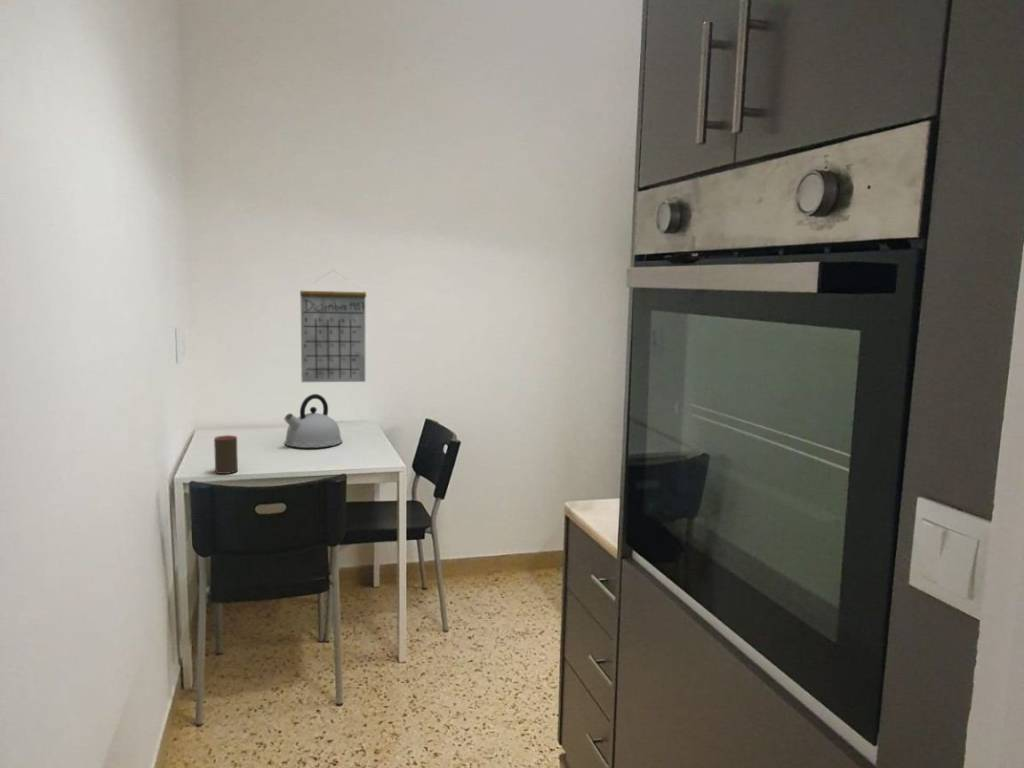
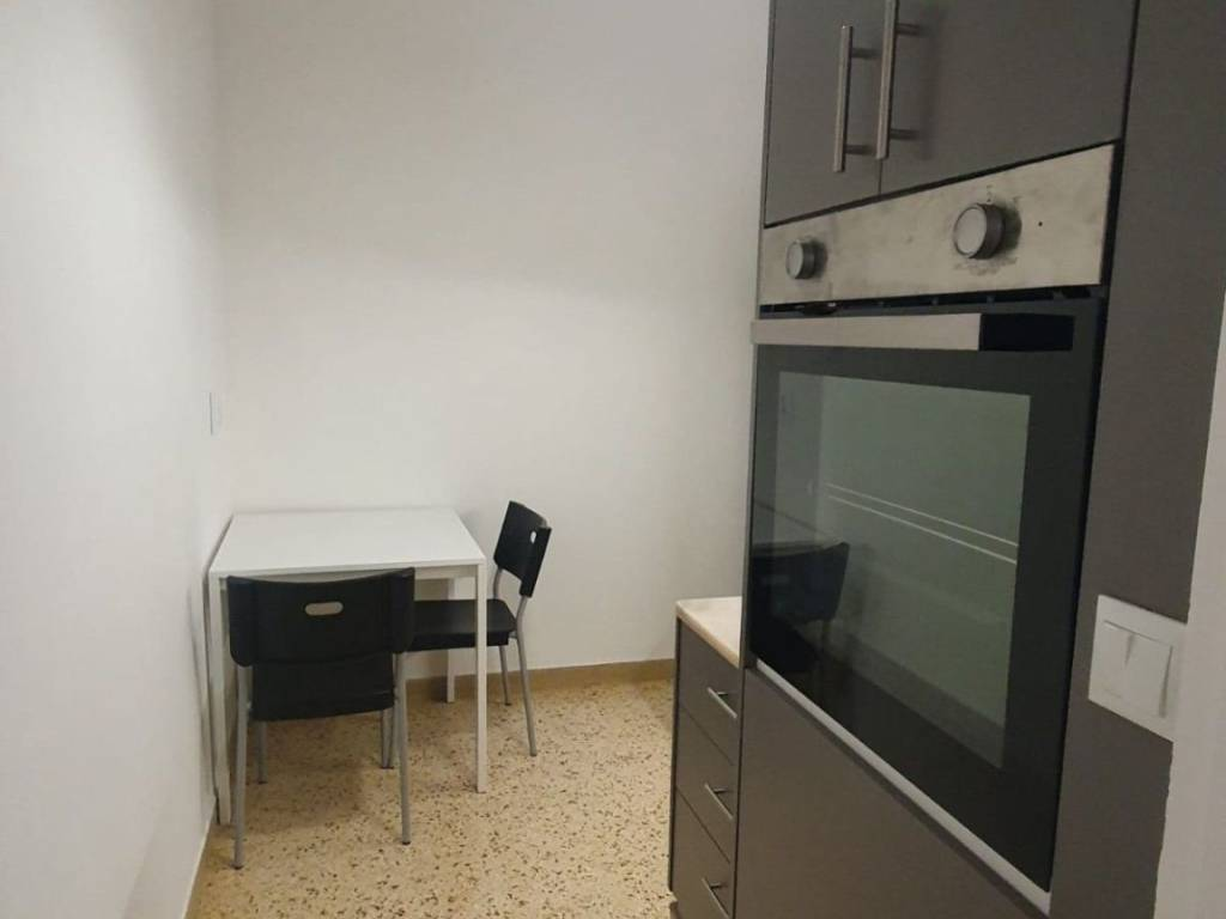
- calendar [299,270,367,383]
- kettle [283,393,343,449]
- cup [213,434,239,475]
